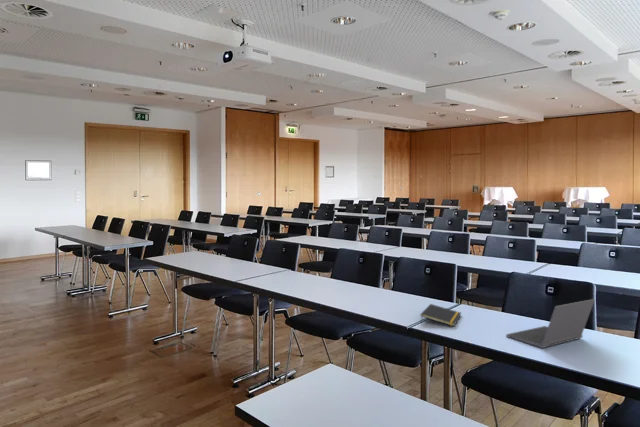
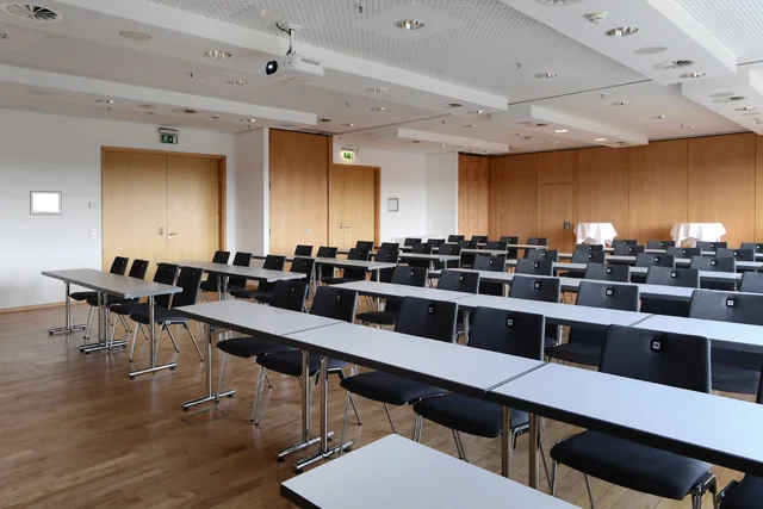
- notepad [420,303,462,327]
- laptop computer [505,298,596,349]
